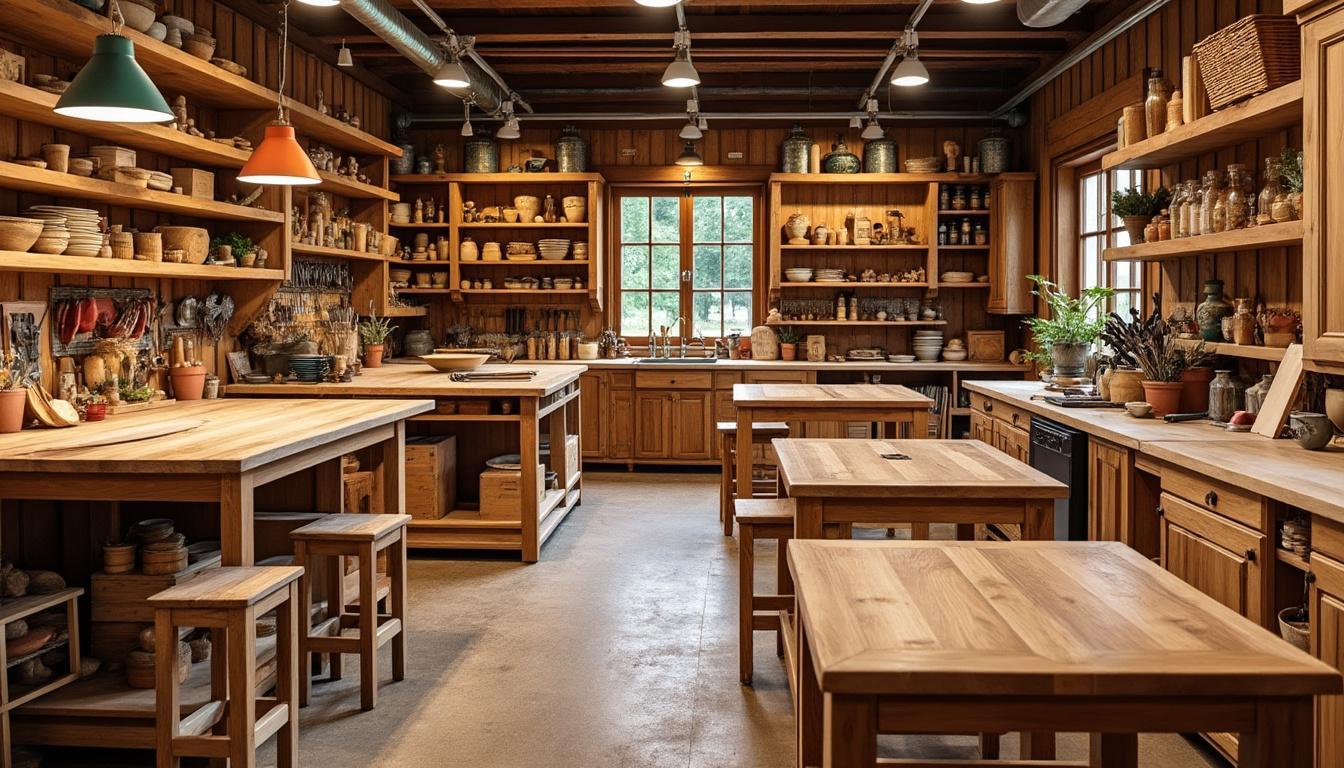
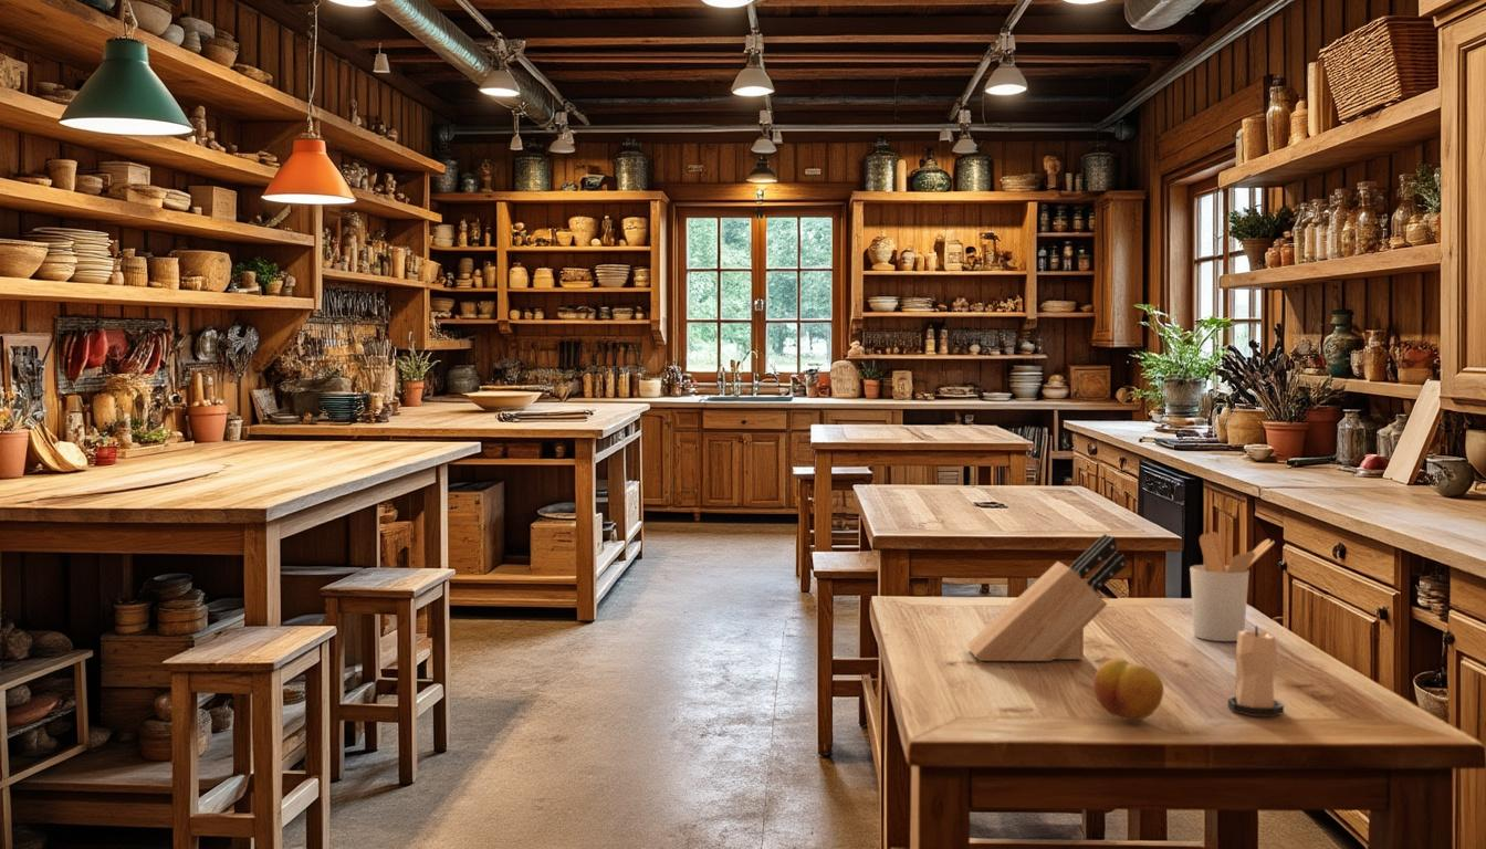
+ utensil holder [1189,531,1276,642]
+ knife block [965,533,1128,662]
+ fruit [1092,657,1164,722]
+ candle [1226,625,1285,717]
